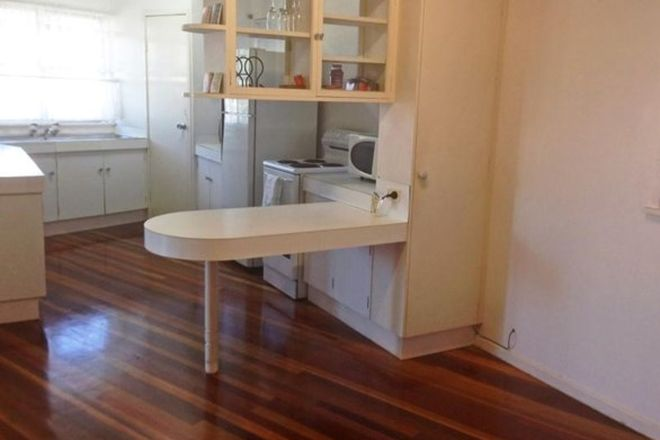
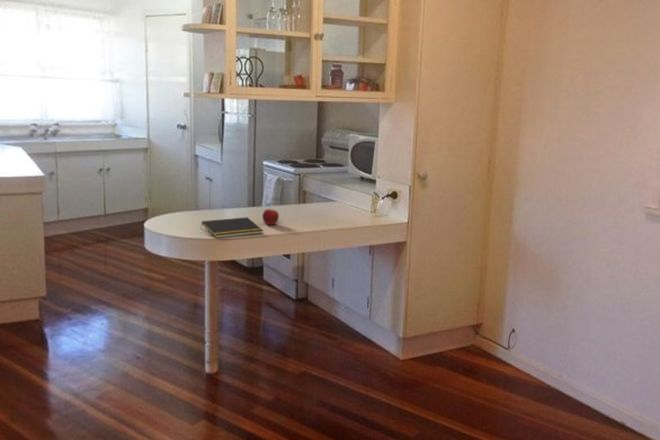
+ fruit [261,208,280,226]
+ notepad [200,216,264,239]
